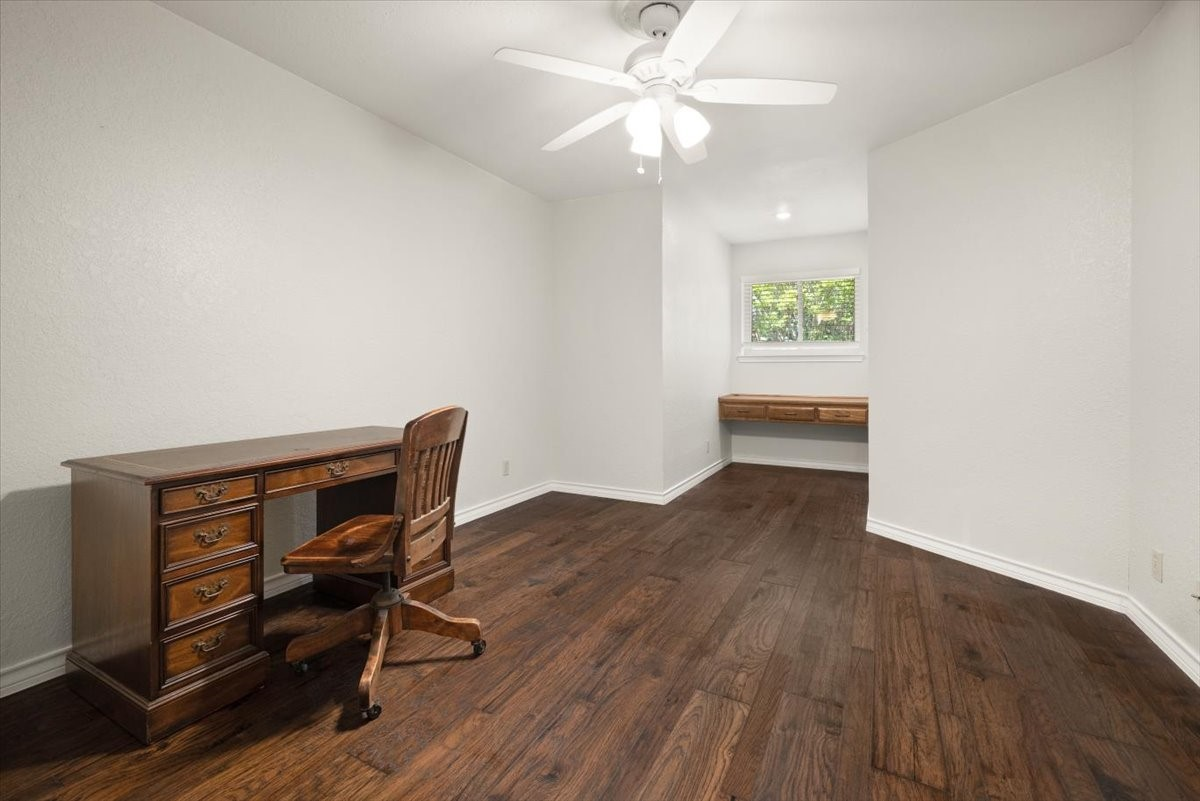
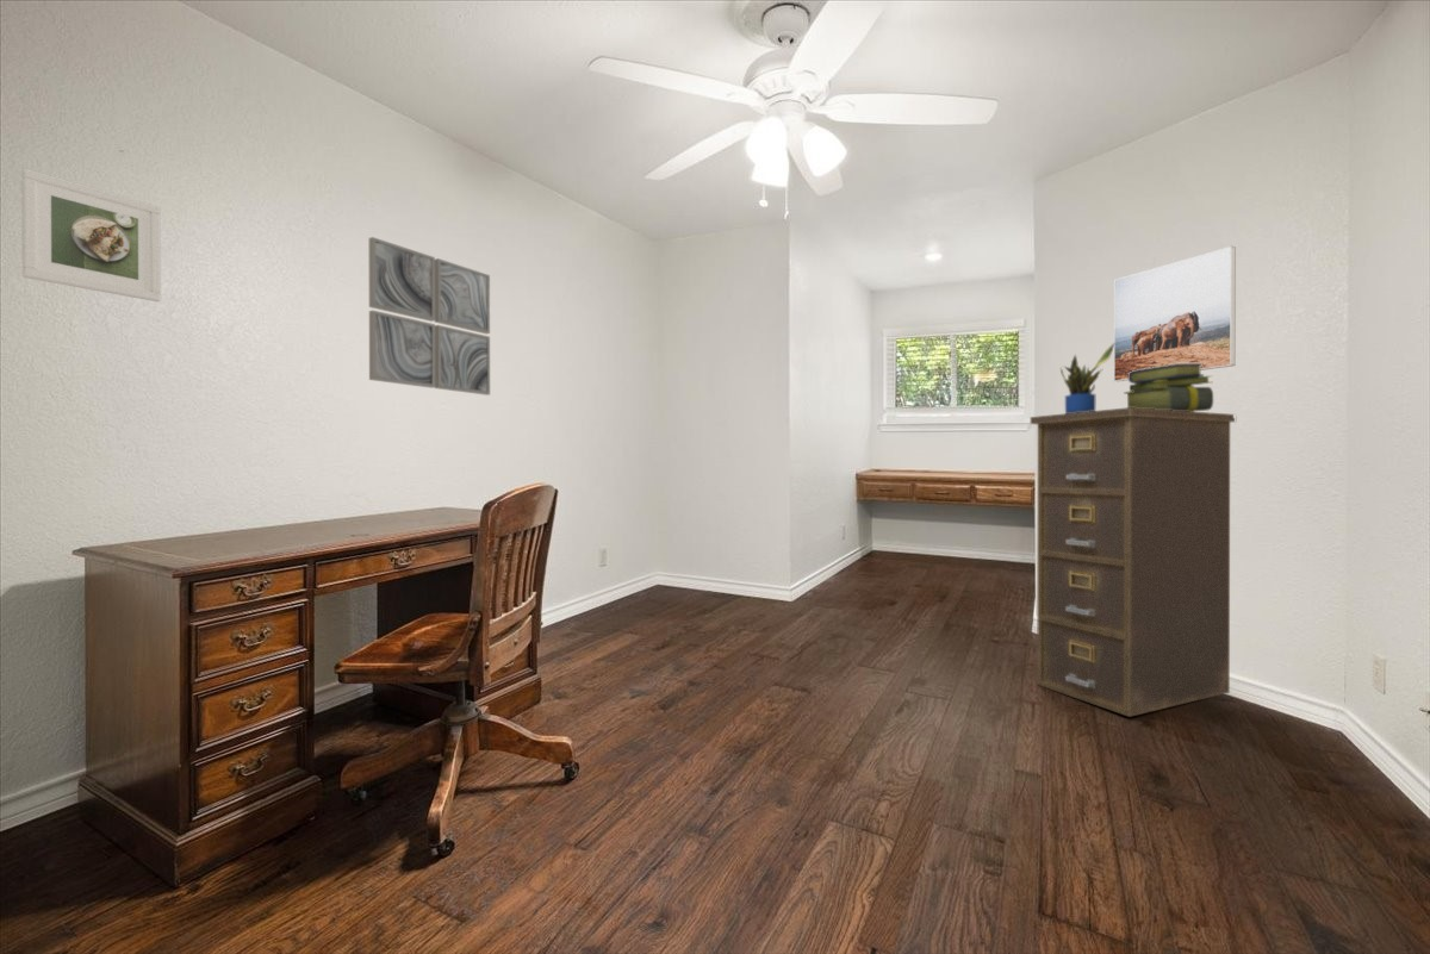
+ potted plant [1059,342,1114,413]
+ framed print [20,168,162,303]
+ wall art [368,236,491,397]
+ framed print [1113,245,1237,382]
+ stack of books [1123,363,1214,412]
+ filing cabinet [1030,406,1236,718]
